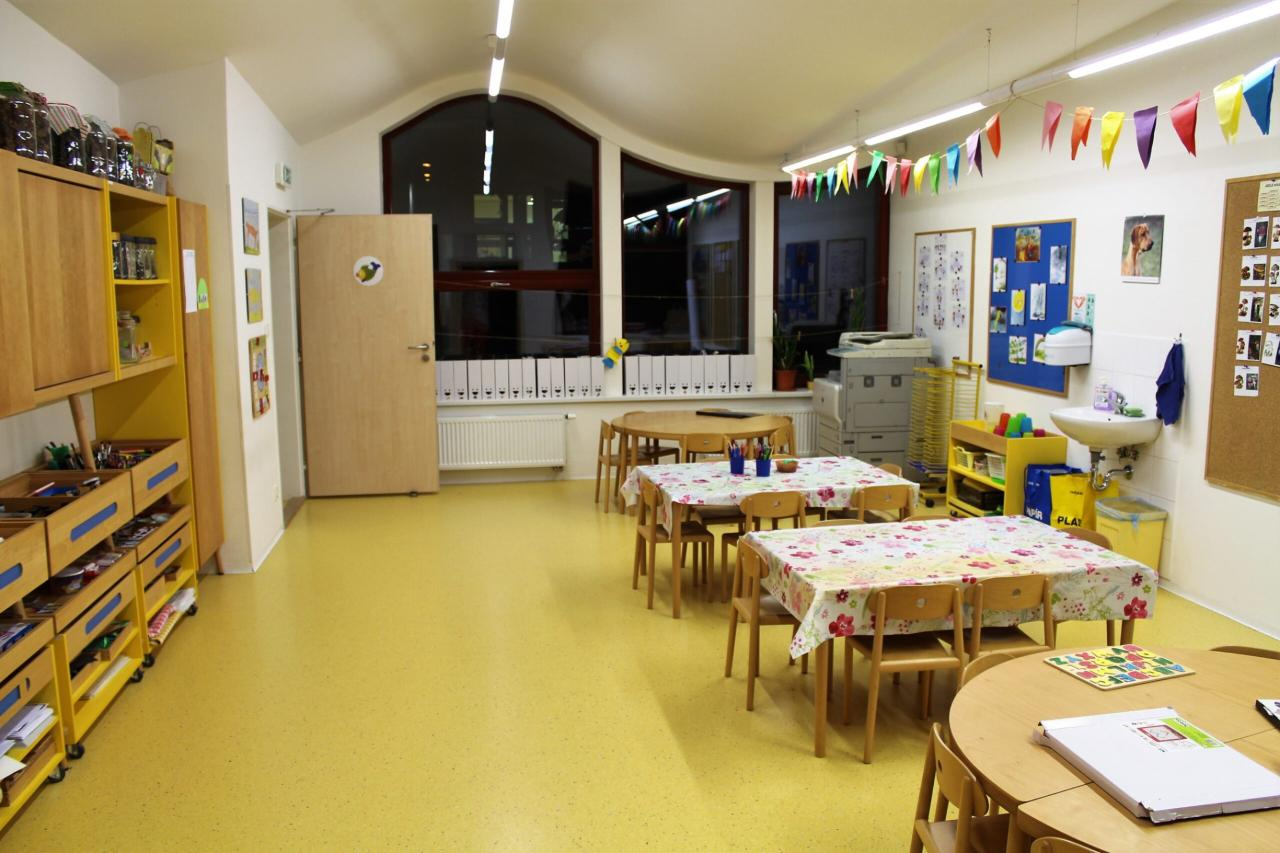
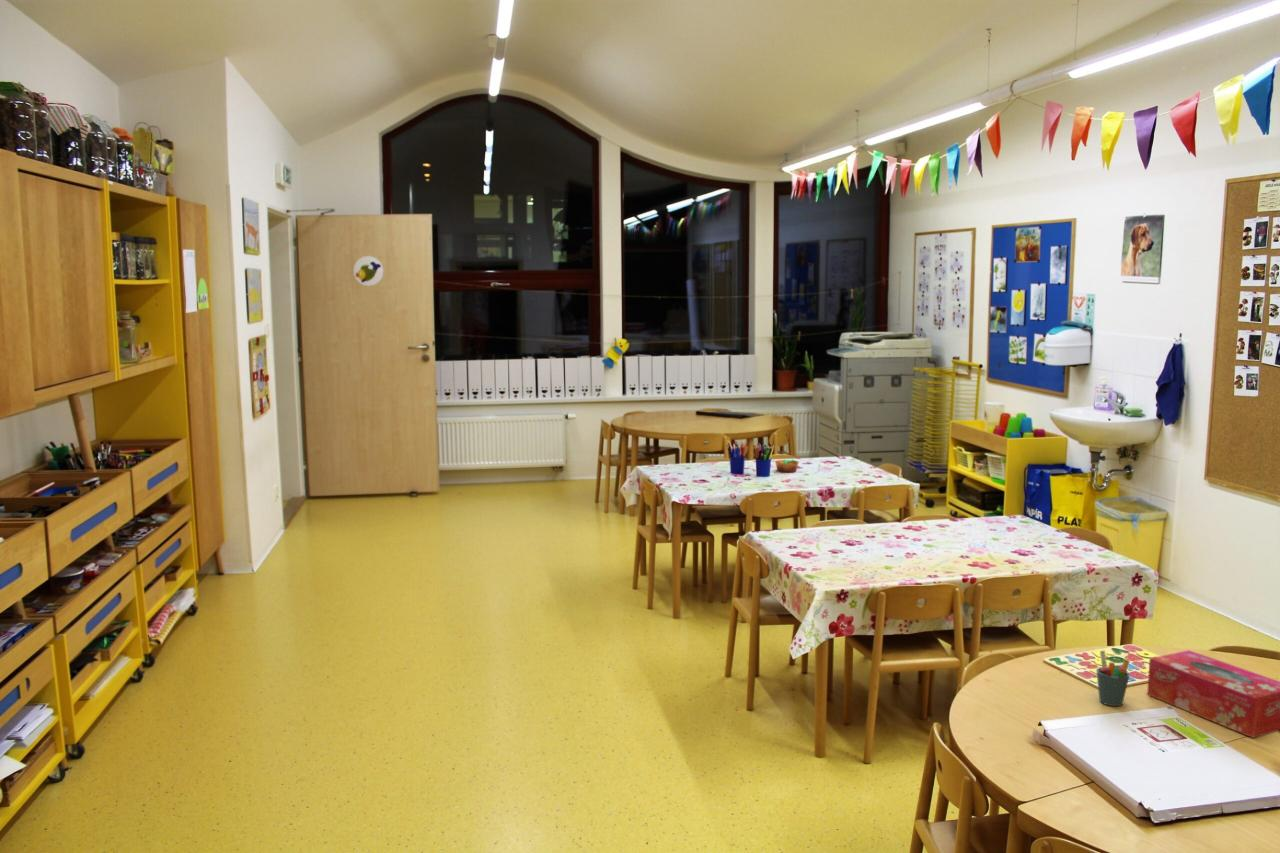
+ tissue box [1146,649,1280,739]
+ pen holder [1095,649,1131,707]
